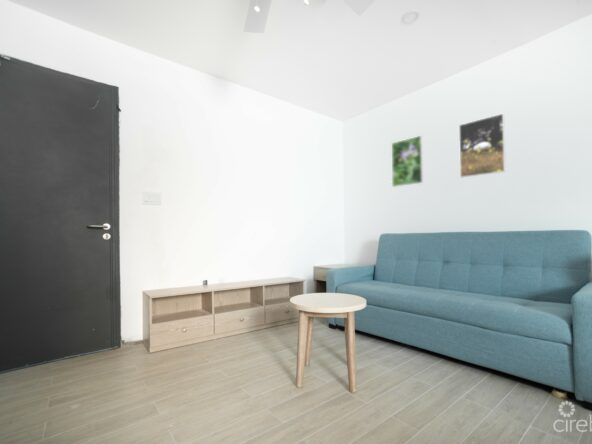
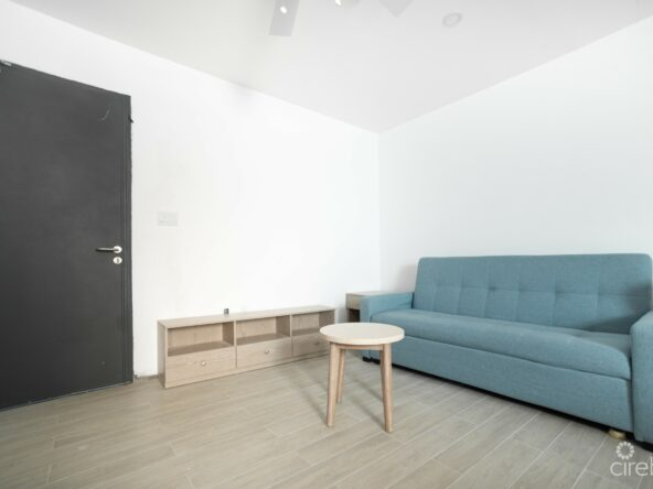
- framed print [391,135,425,188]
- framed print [458,113,507,179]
